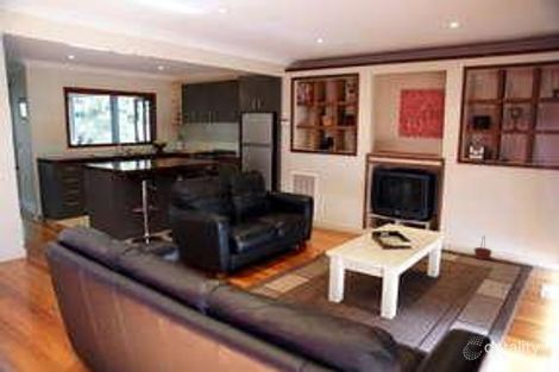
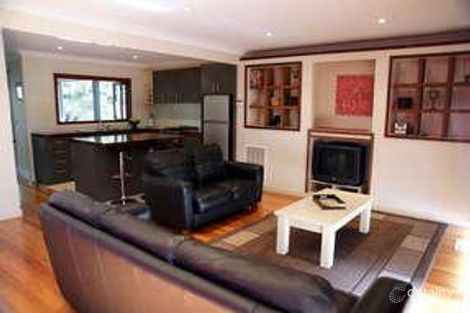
- basket [472,234,494,260]
